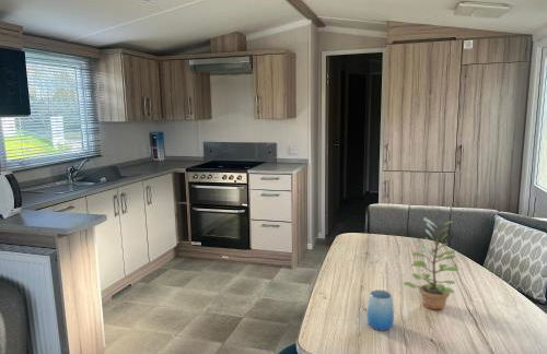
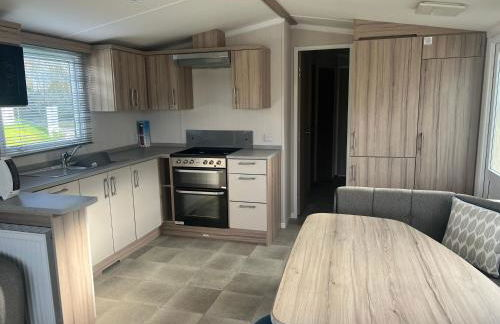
- cup [366,288,395,331]
- plant [403,216,459,310]
